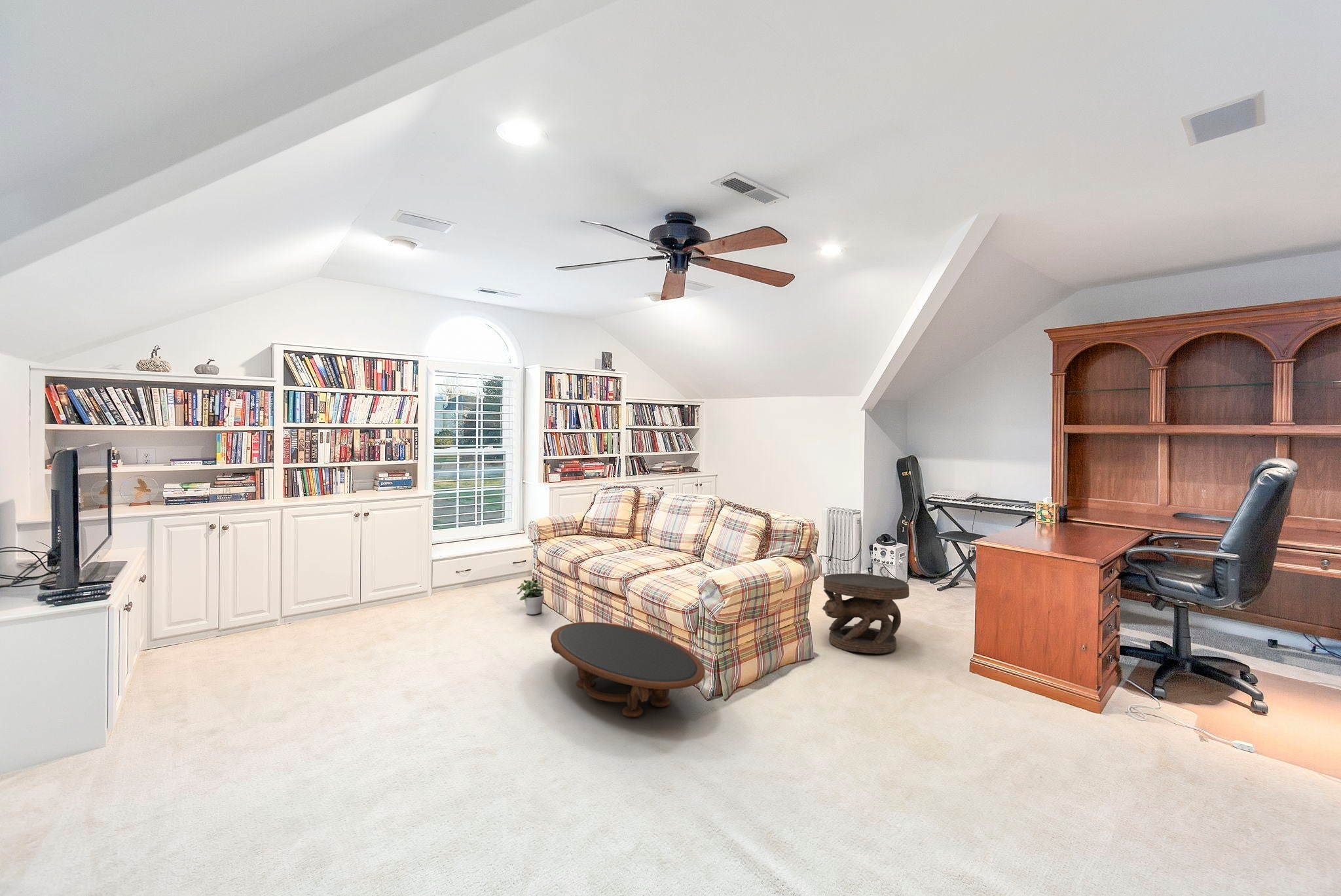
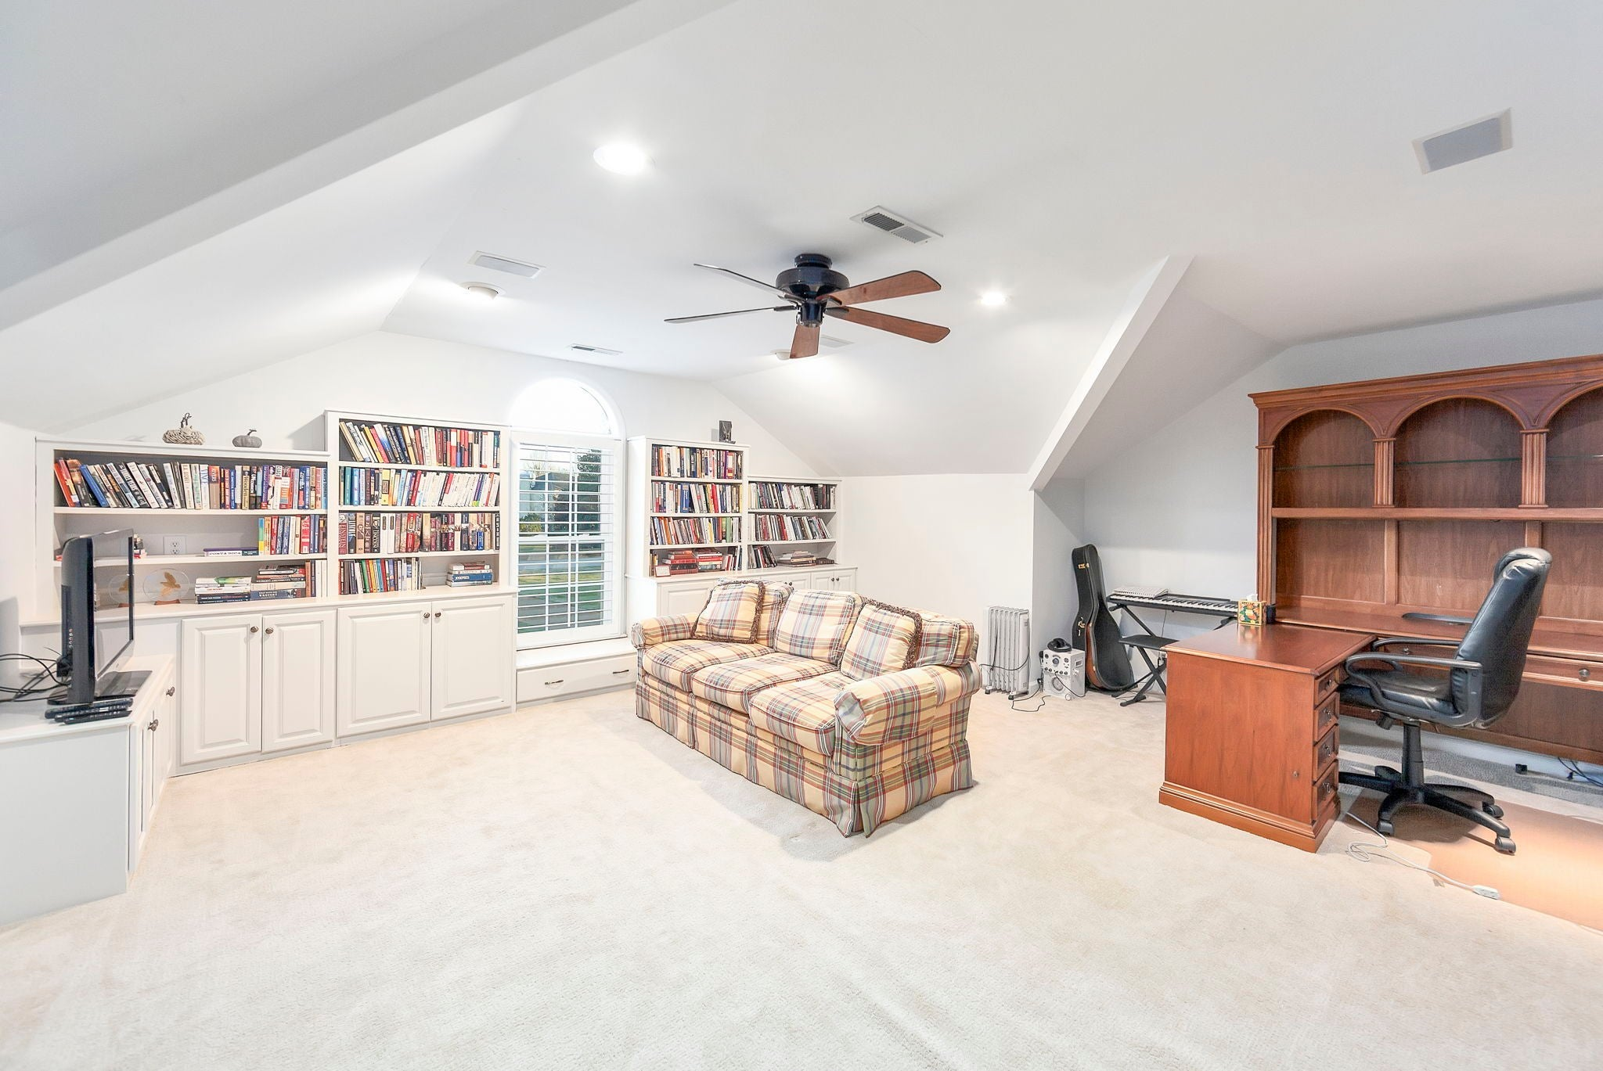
- carved stool [822,573,910,654]
- potted plant [517,577,545,615]
- coffee table [550,621,706,718]
